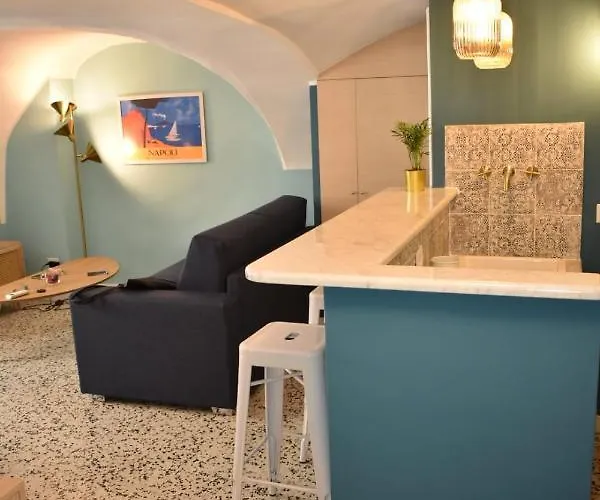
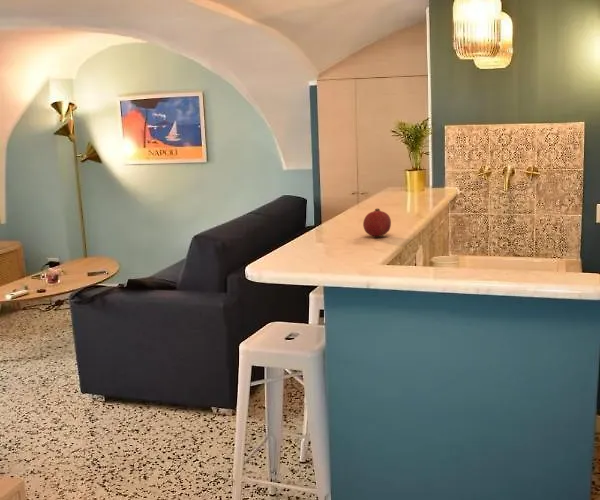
+ fruit [362,208,392,237]
